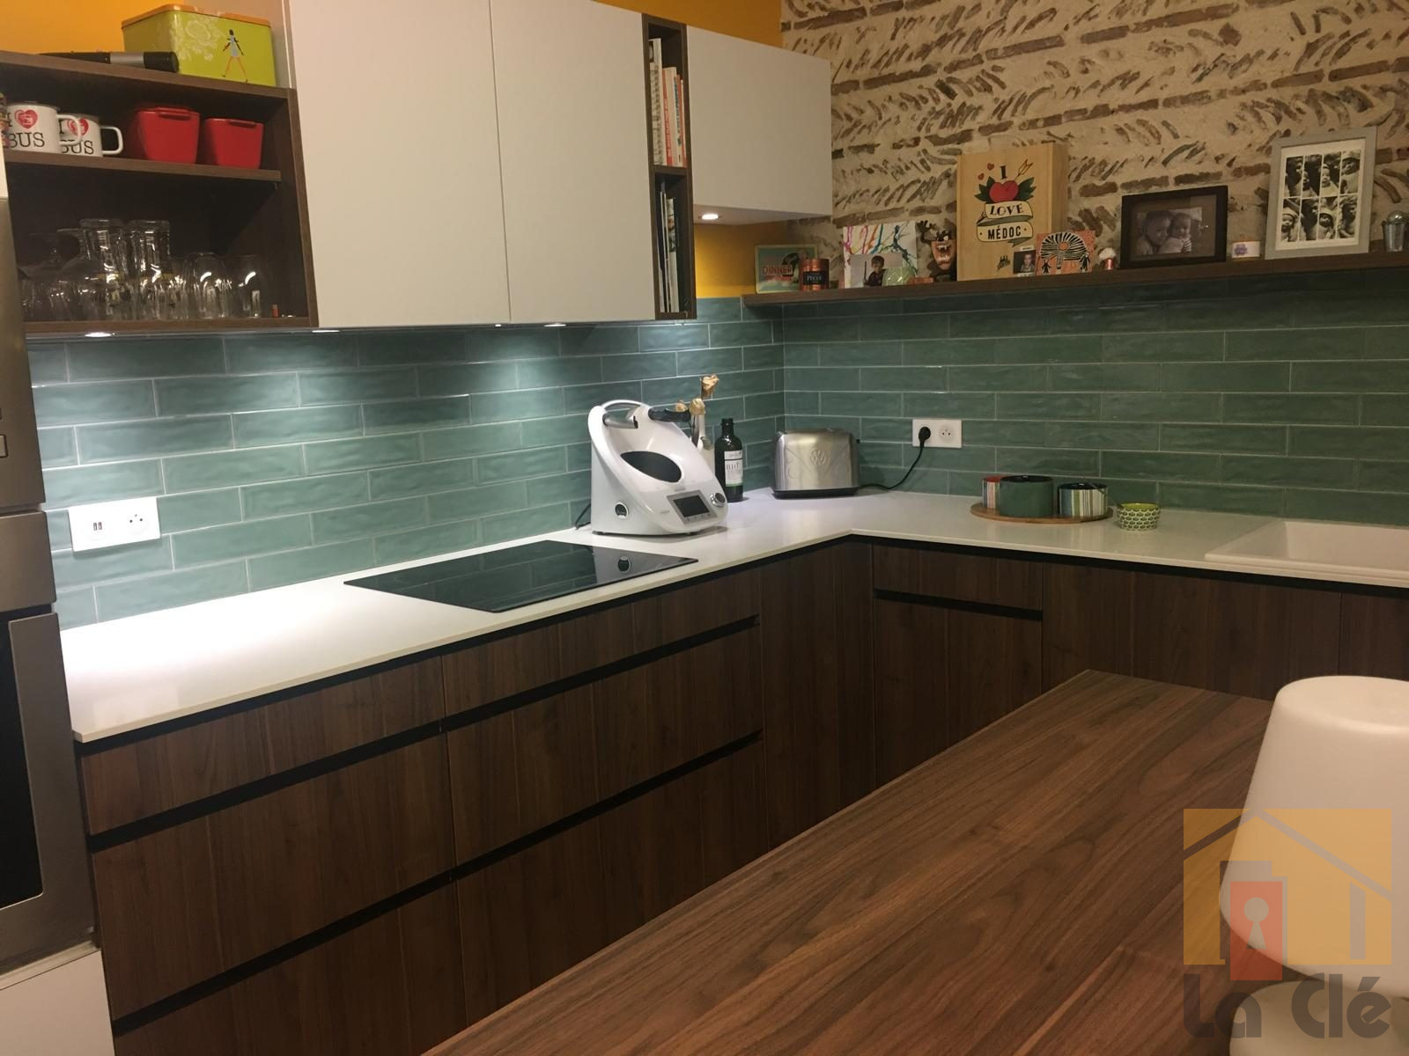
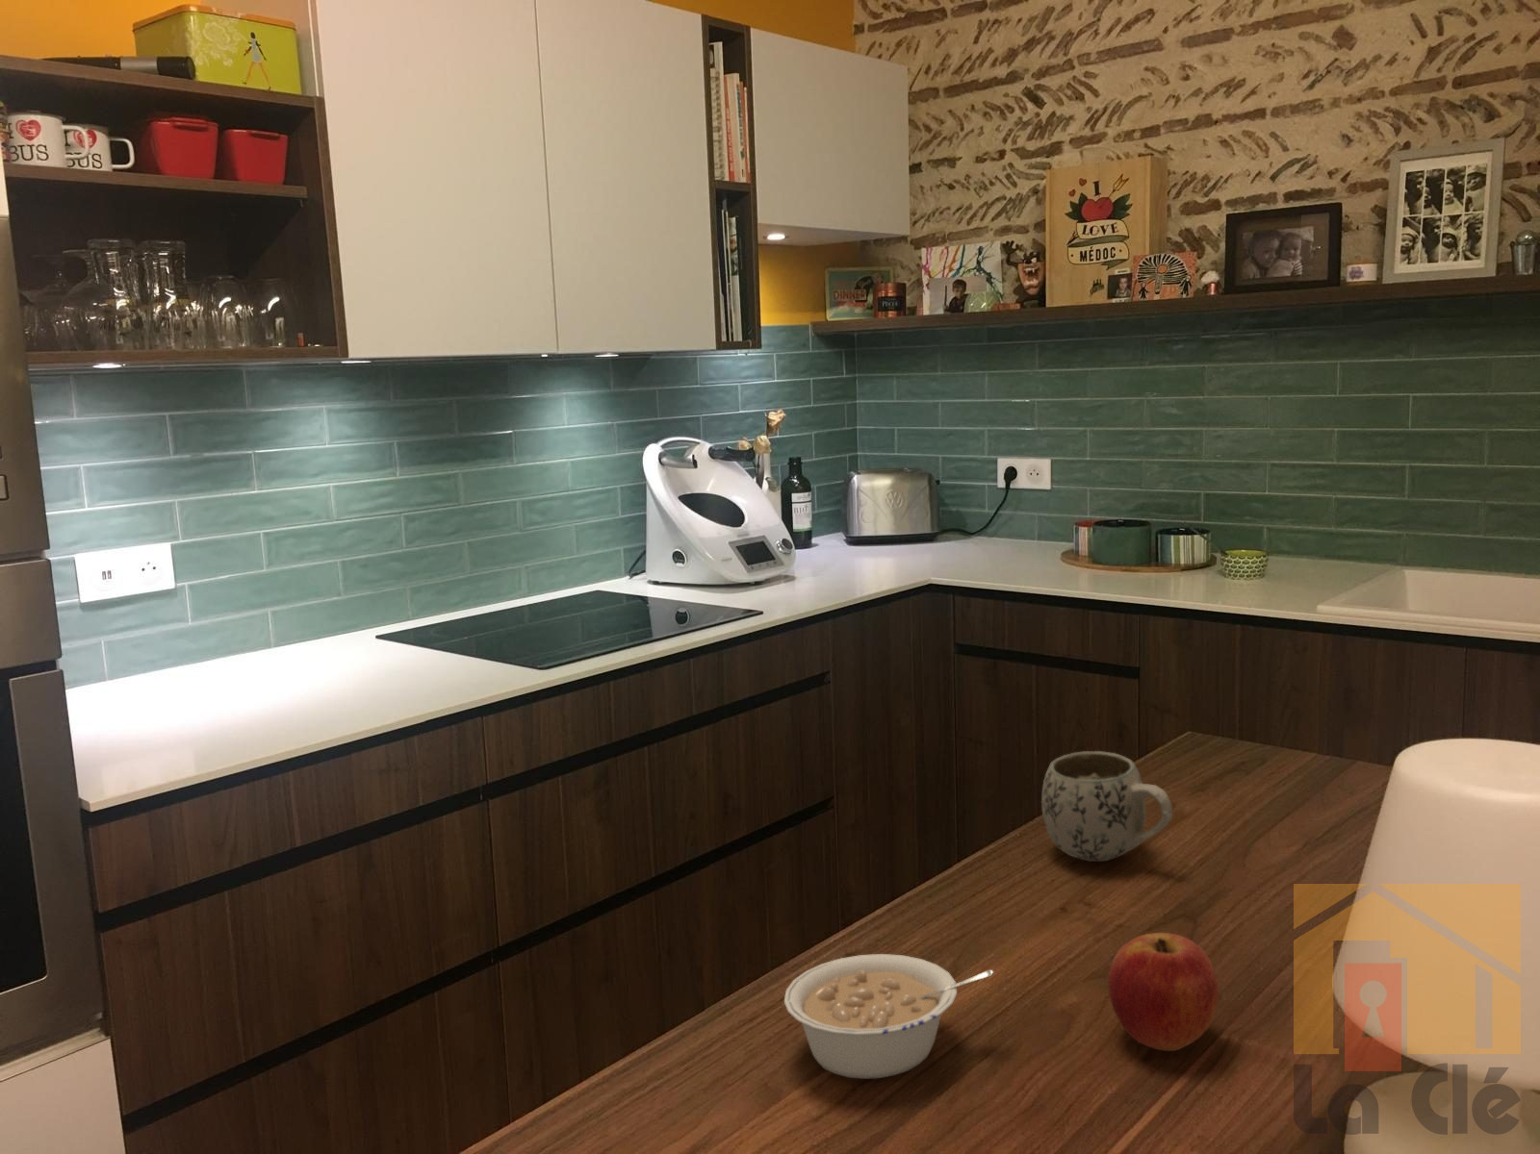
+ apple [1107,932,1220,1052]
+ legume [783,953,994,1080]
+ mug [1040,750,1174,863]
